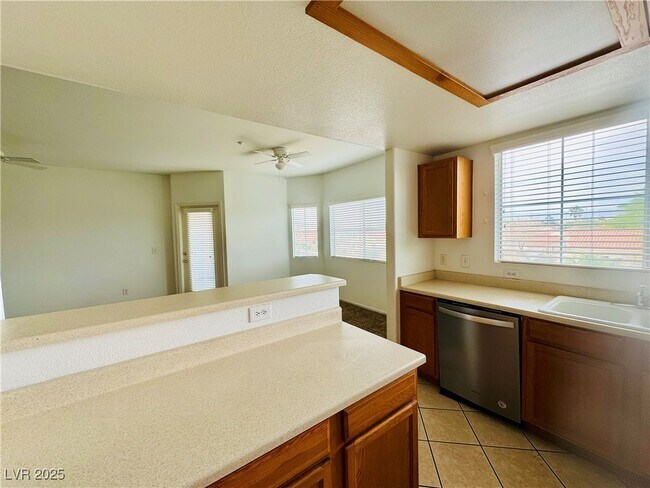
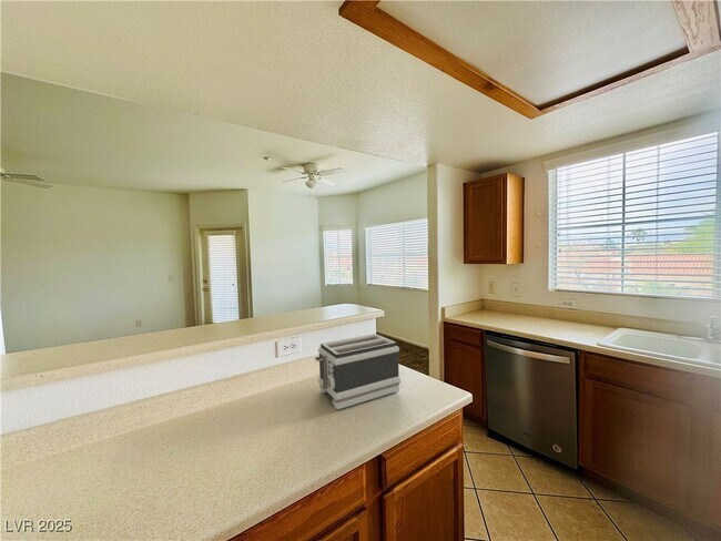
+ toaster [314,333,402,410]
